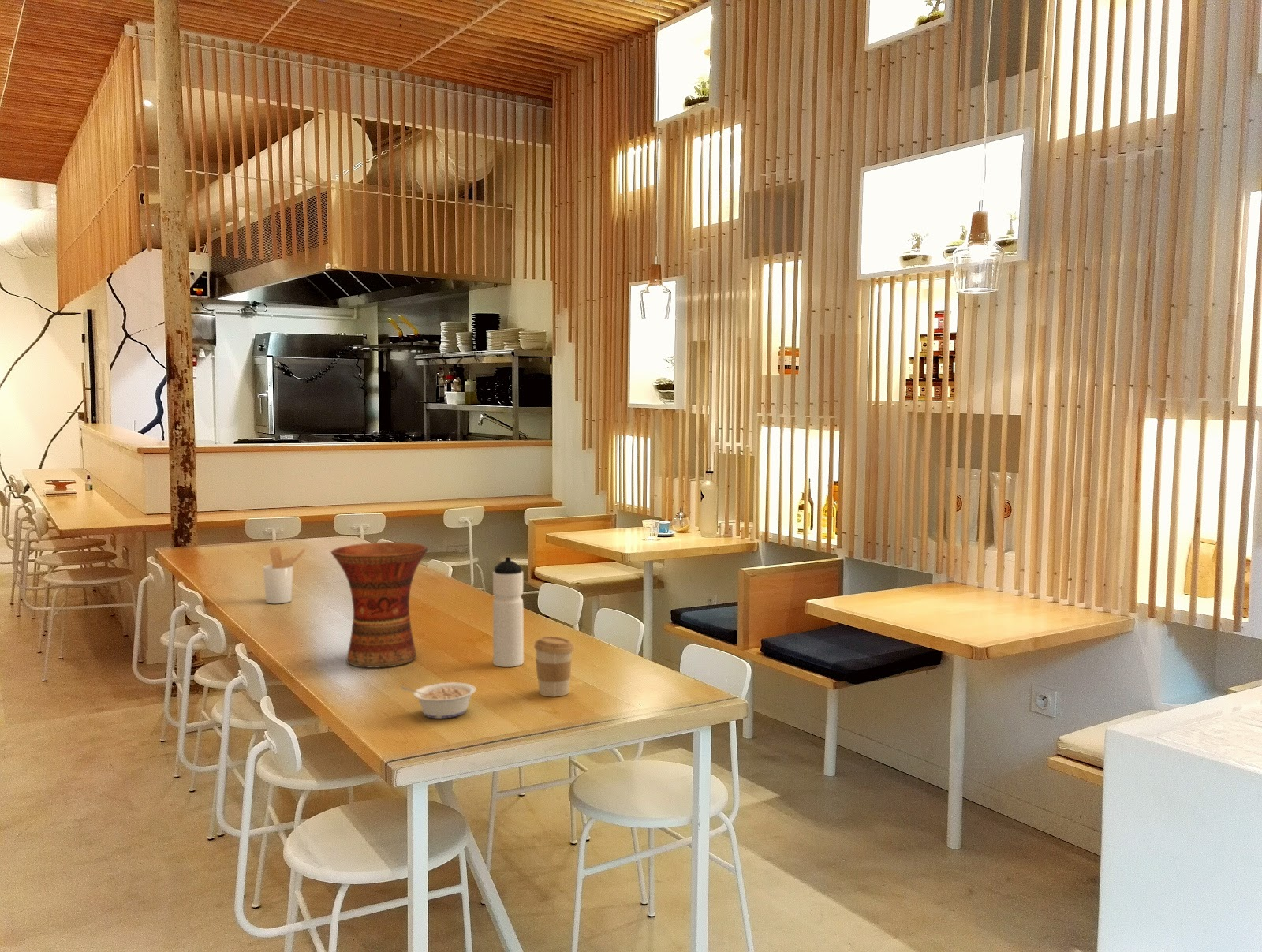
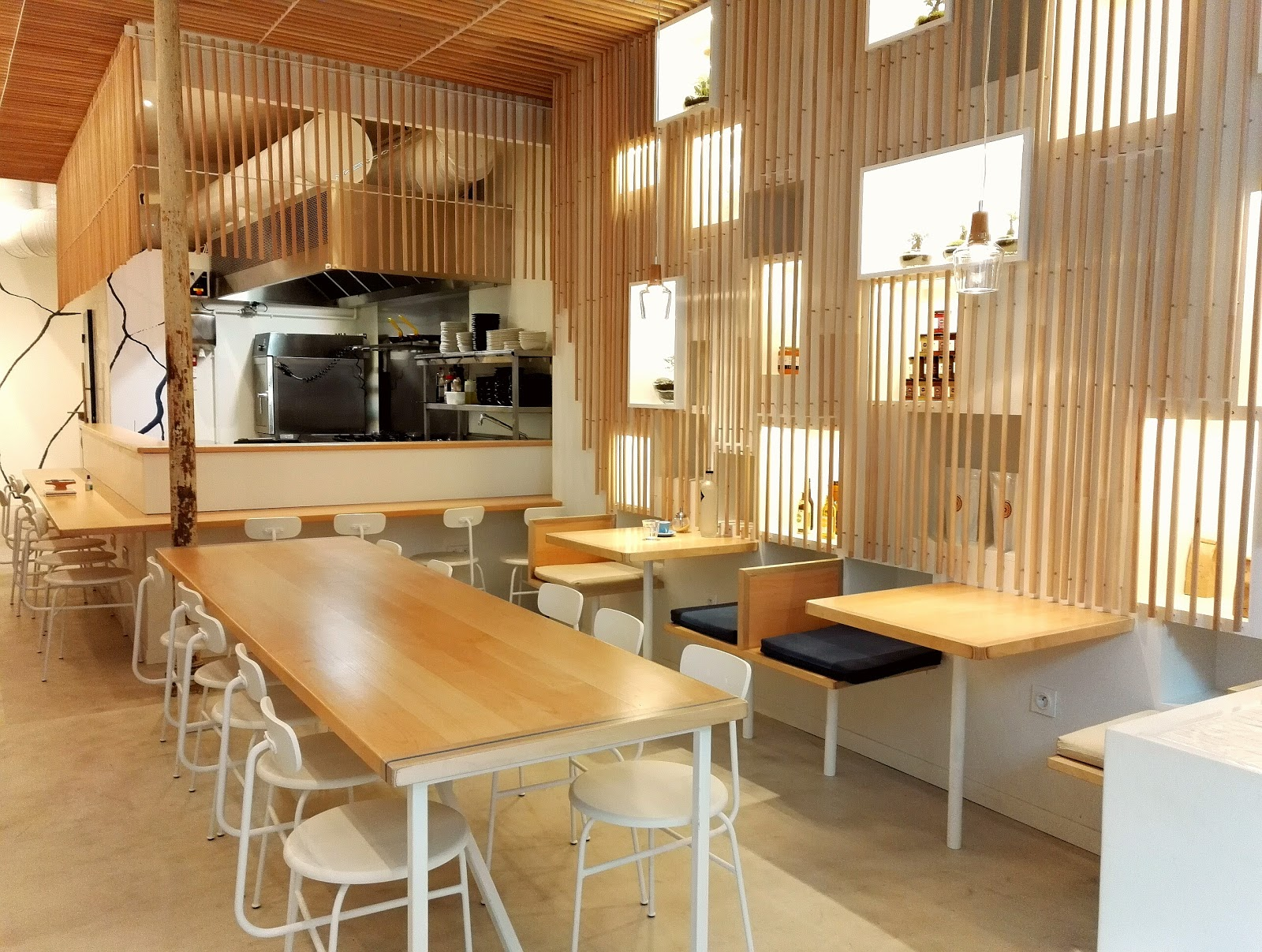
- vase [330,541,428,669]
- utensil holder [262,546,307,604]
- legume [400,681,476,719]
- coffee cup [533,636,575,697]
- water bottle [492,556,525,668]
